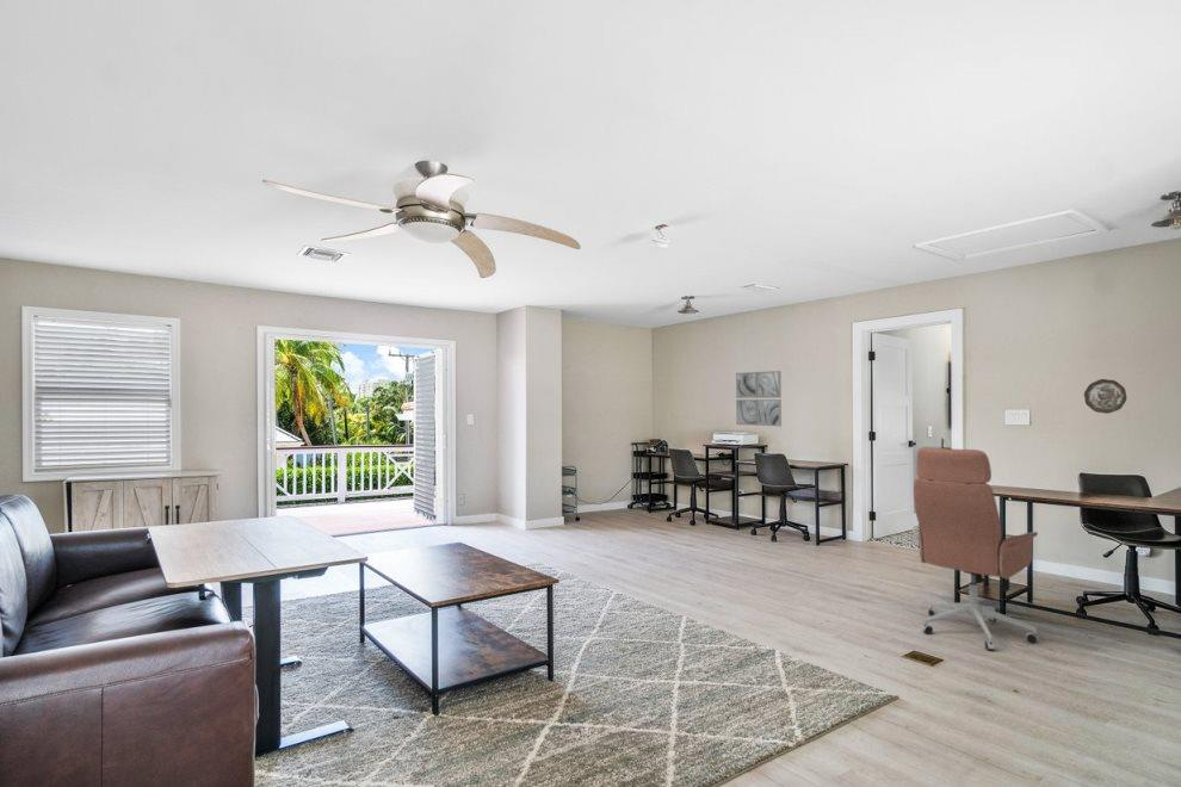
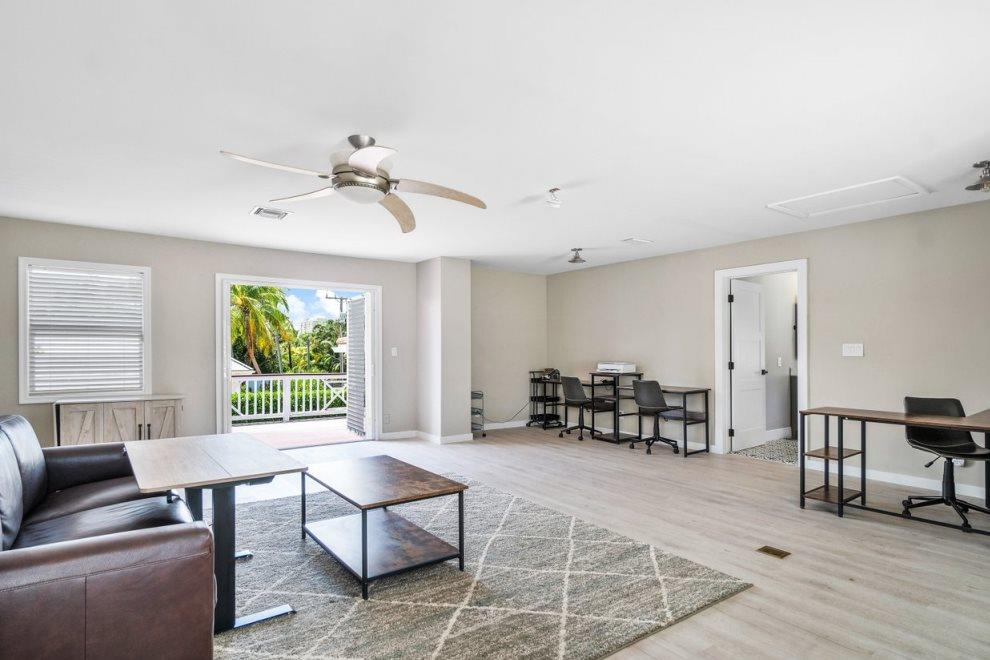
- office chair [913,446,1039,652]
- decorative plate [1083,378,1127,415]
- wall art [735,370,783,427]
